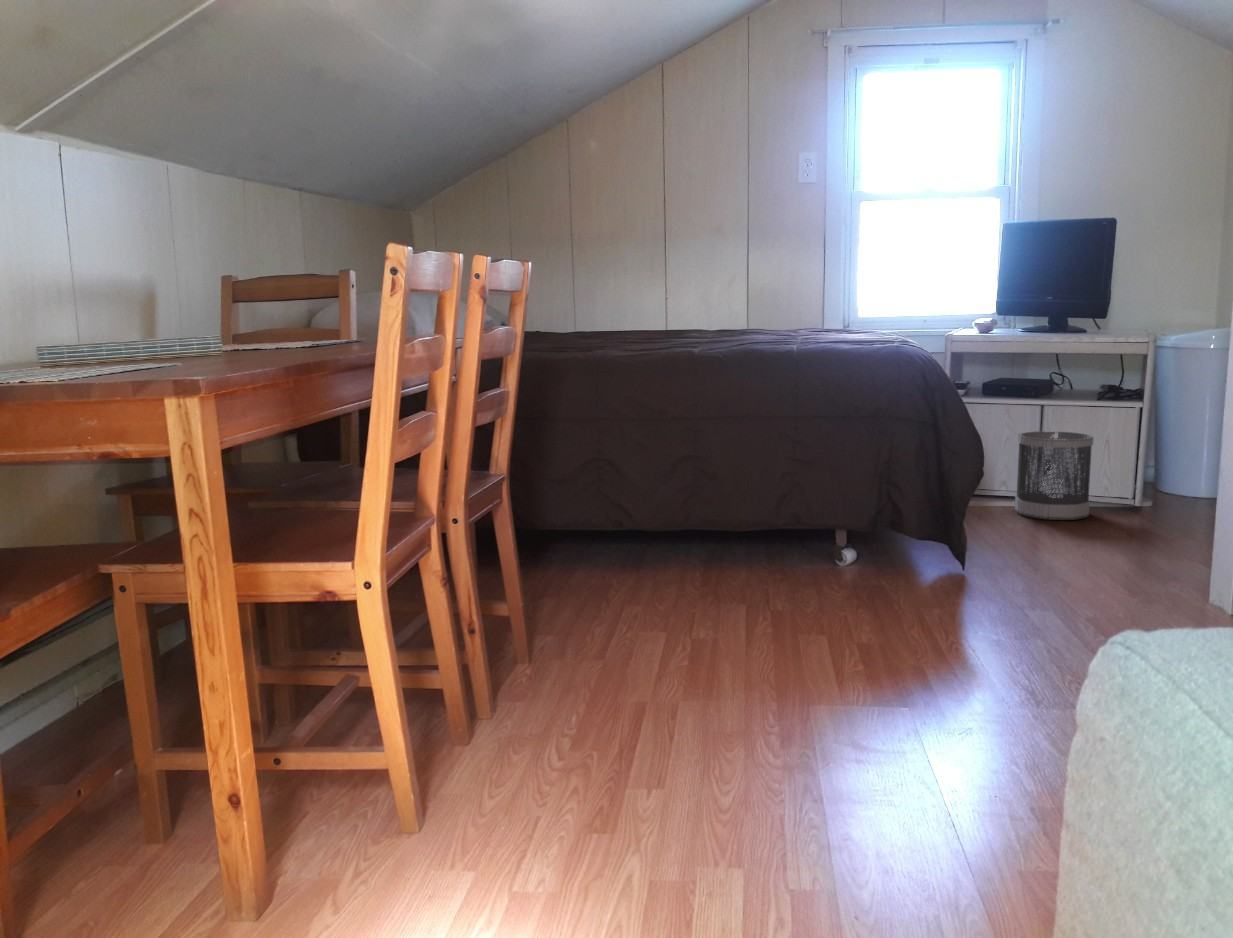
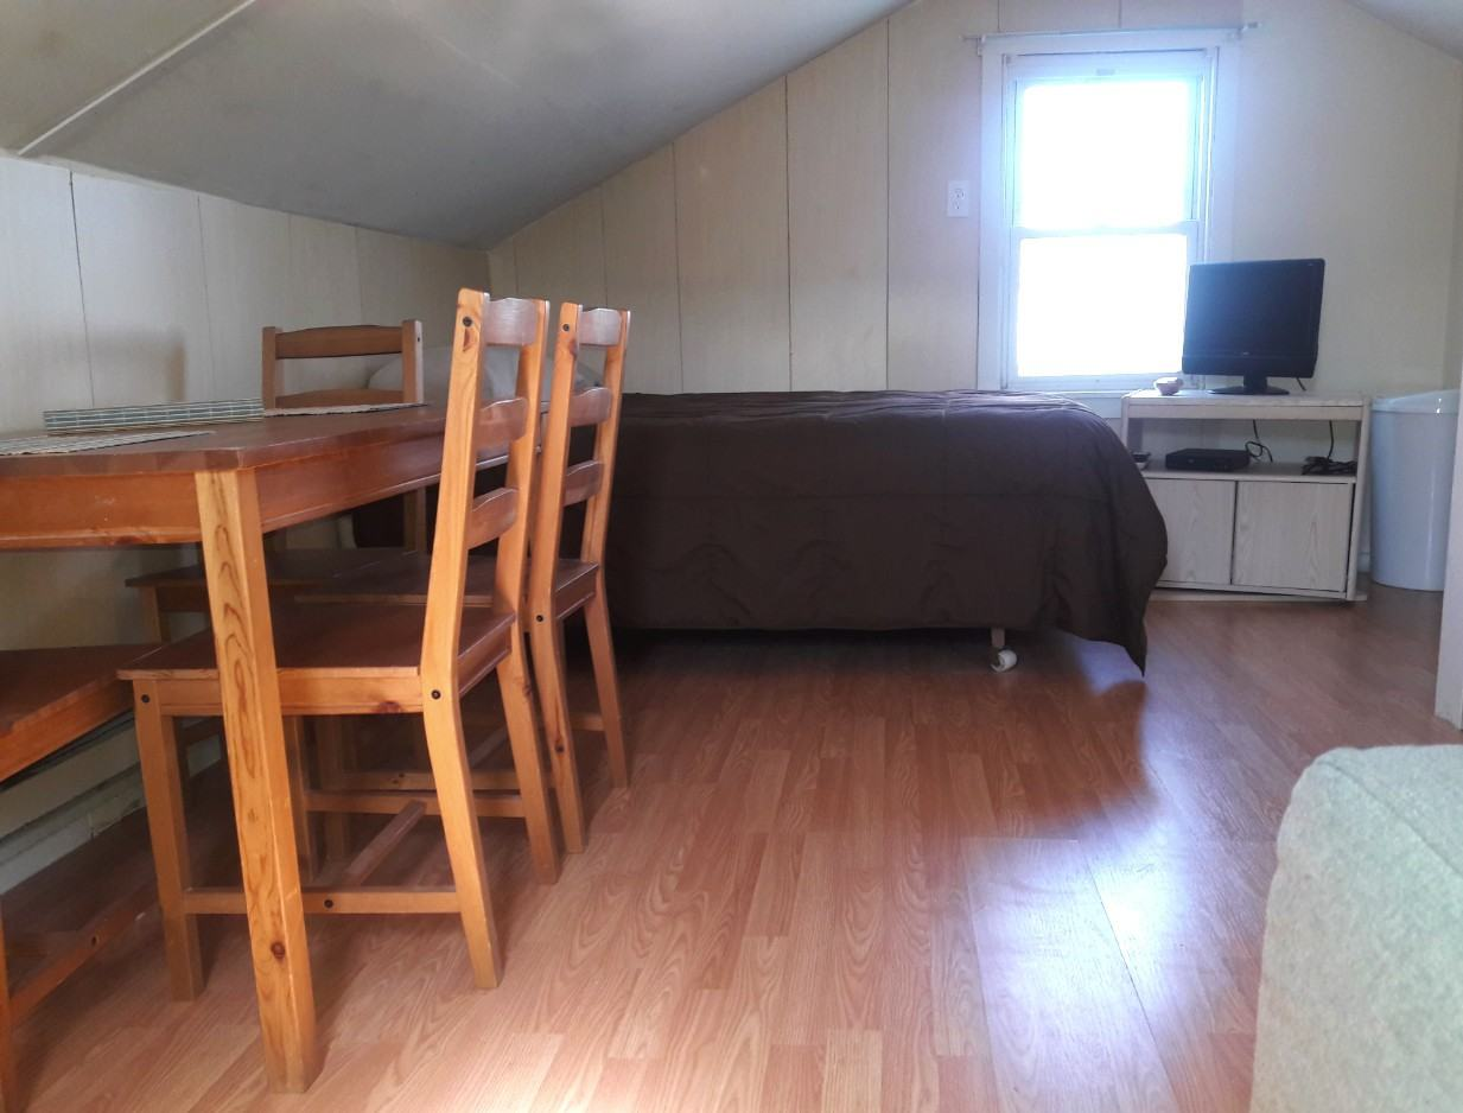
- wastebasket [1014,430,1095,521]
